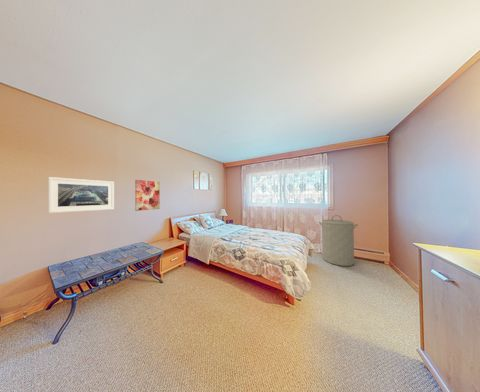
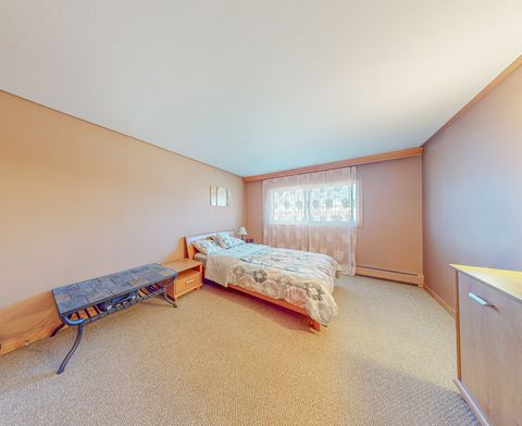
- wall art [134,179,161,212]
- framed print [47,176,115,214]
- laundry hamper [318,214,359,267]
